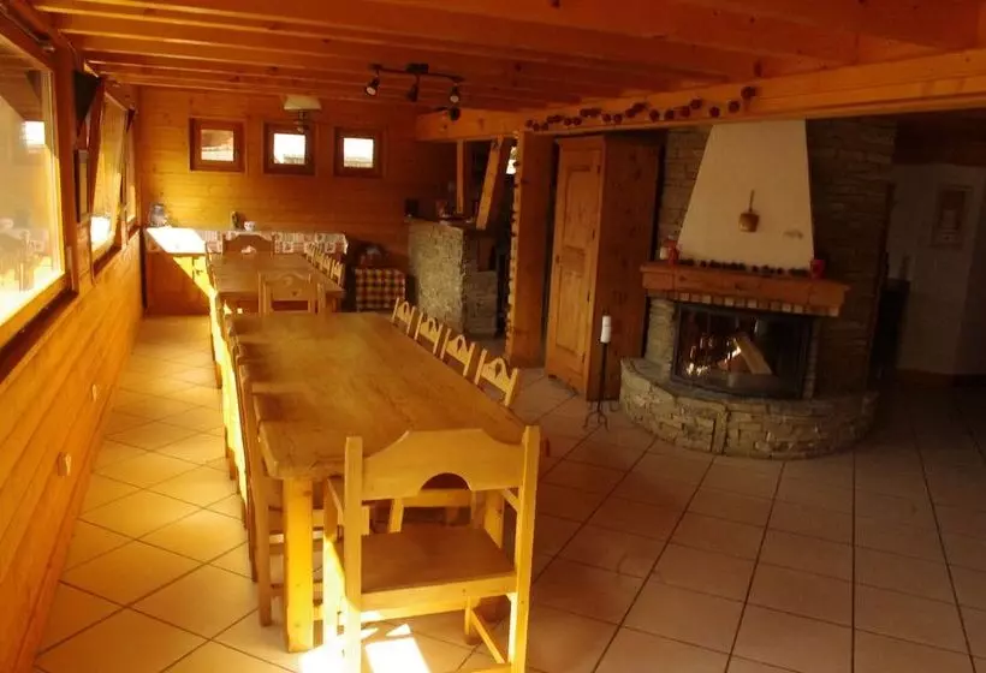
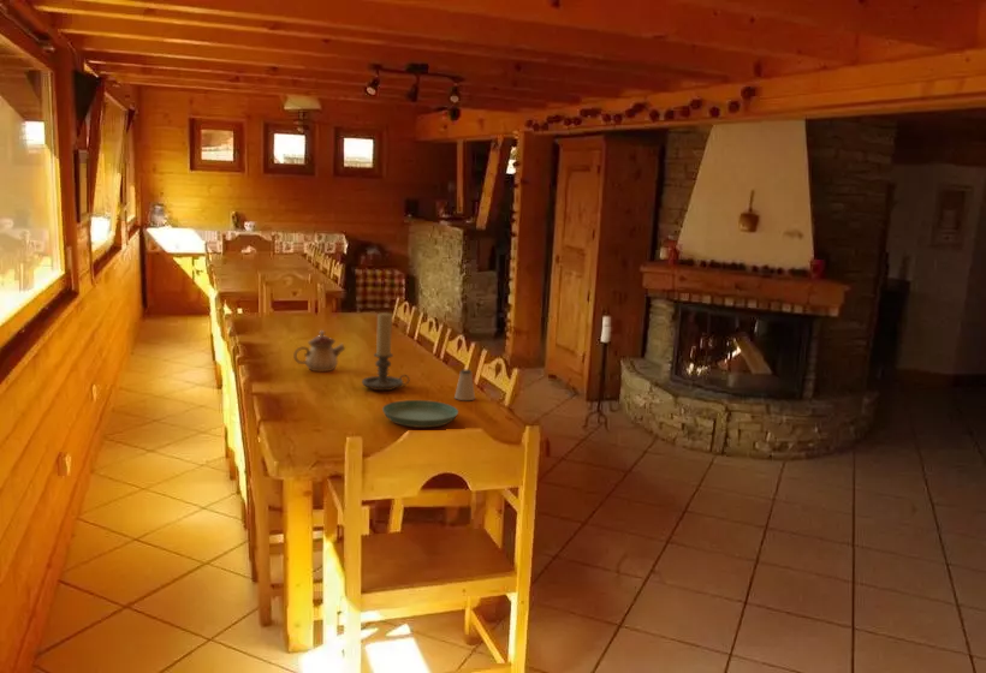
+ candle holder [361,311,411,392]
+ saucer [381,399,459,429]
+ teapot [292,329,346,373]
+ saltshaker [453,369,476,401]
